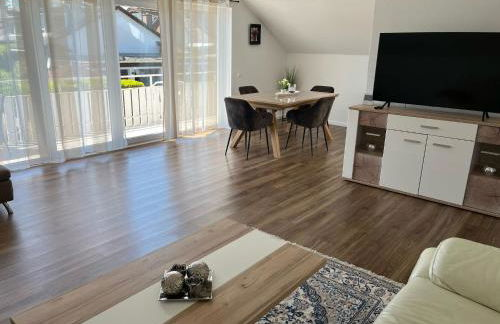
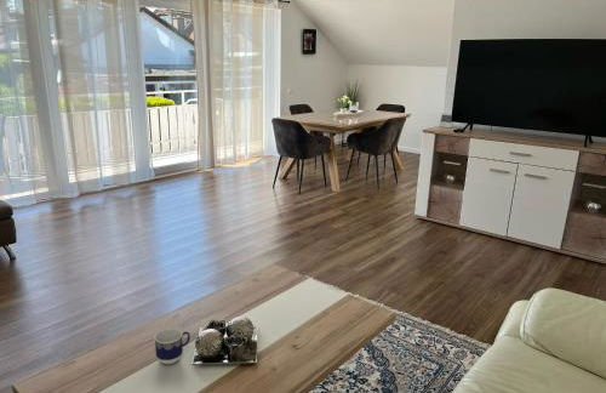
+ cup [153,326,191,365]
